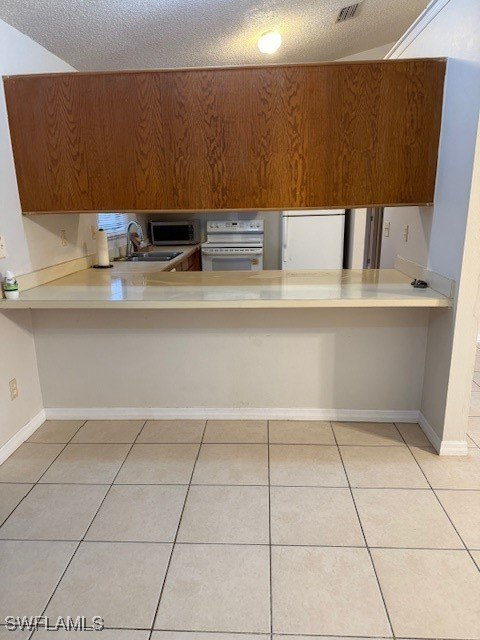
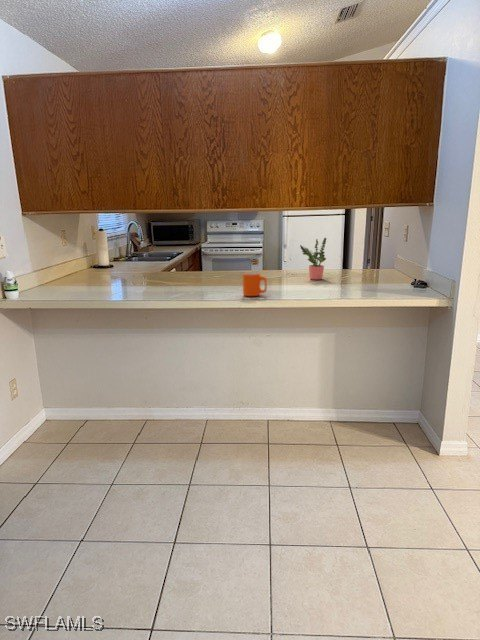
+ potted plant [299,237,327,281]
+ mug [242,271,268,297]
